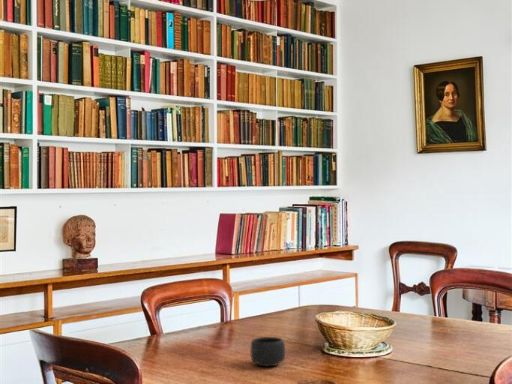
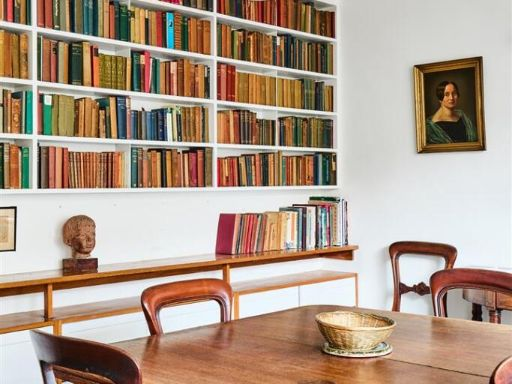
- mug [249,336,286,367]
